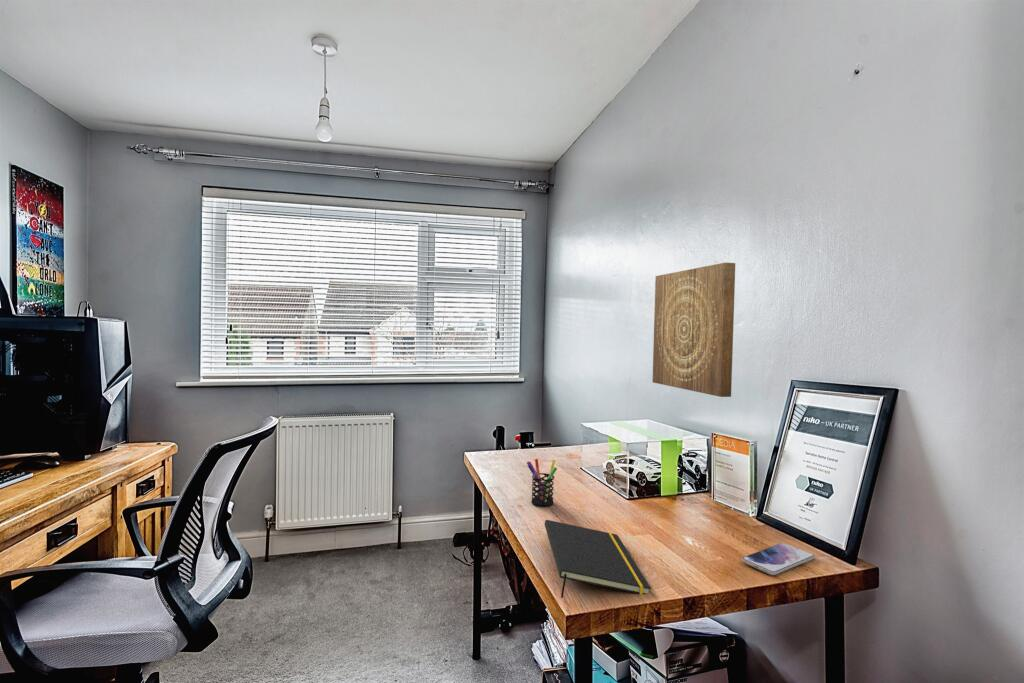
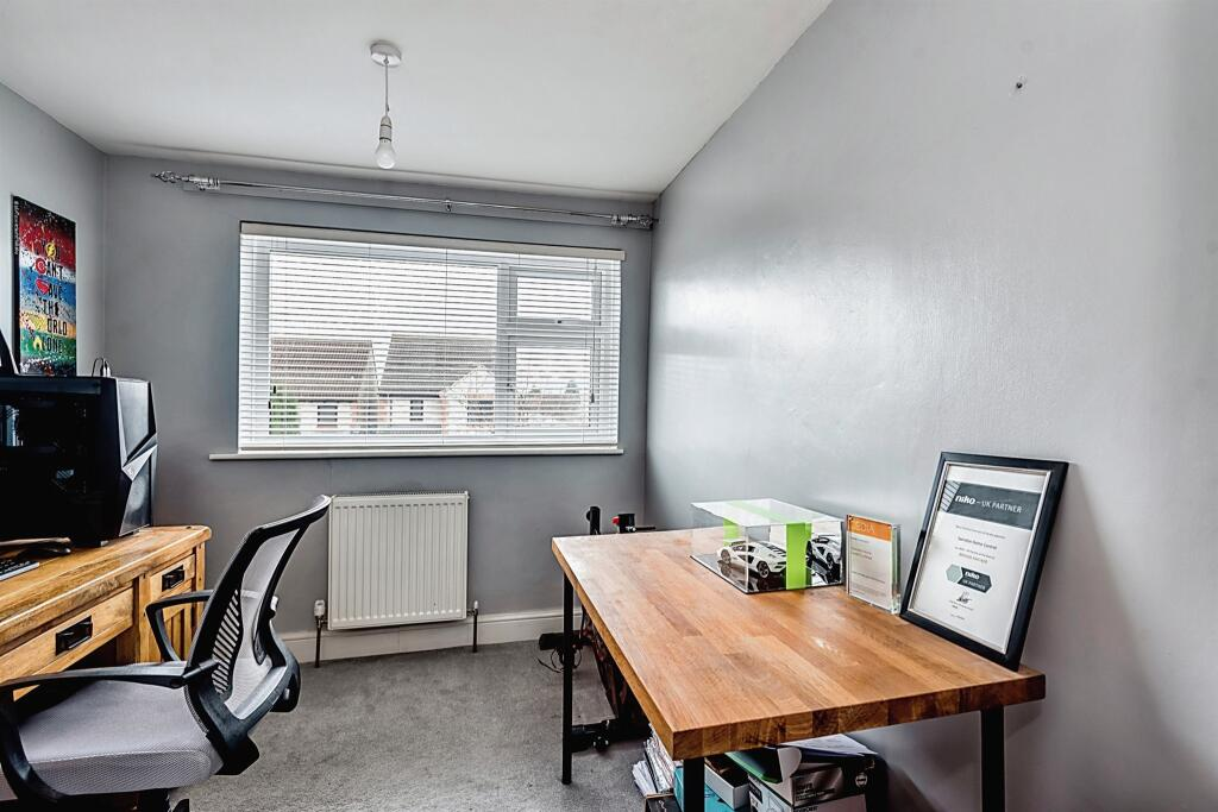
- wall art [652,261,736,398]
- pen holder [526,458,558,507]
- smartphone [740,542,816,576]
- notepad [544,519,652,599]
